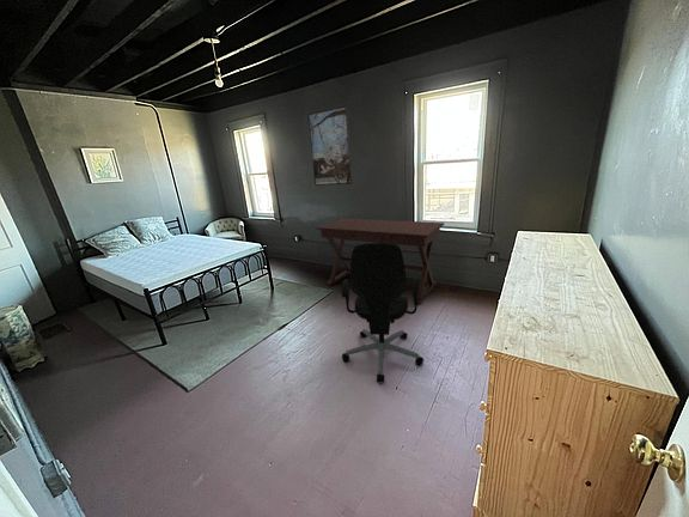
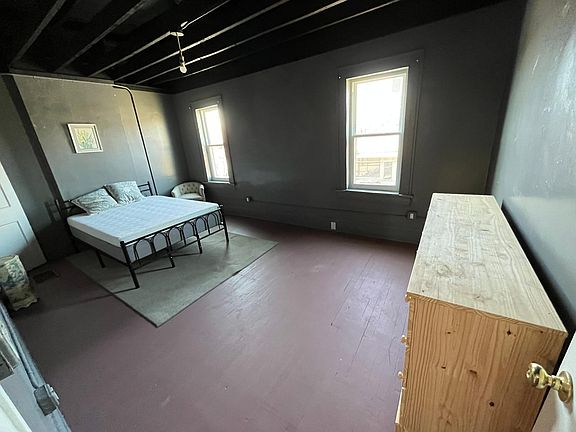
- desk [316,218,445,305]
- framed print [306,105,353,187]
- office chair [340,242,425,384]
